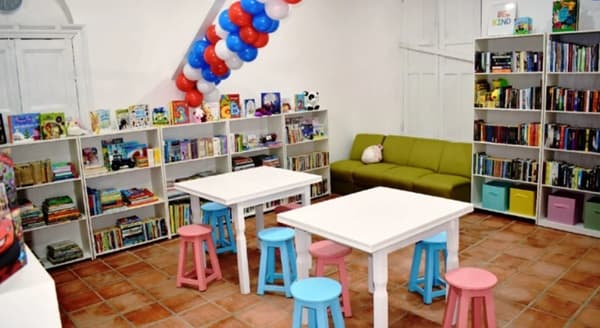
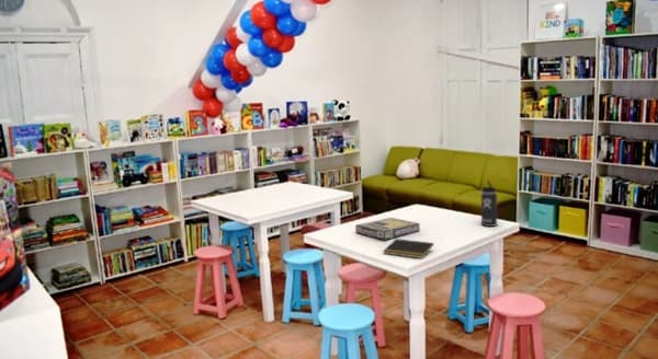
+ notepad [382,238,435,259]
+ video game box [354,217,421,241]
+ thermos bottle [477,181,498,228]
